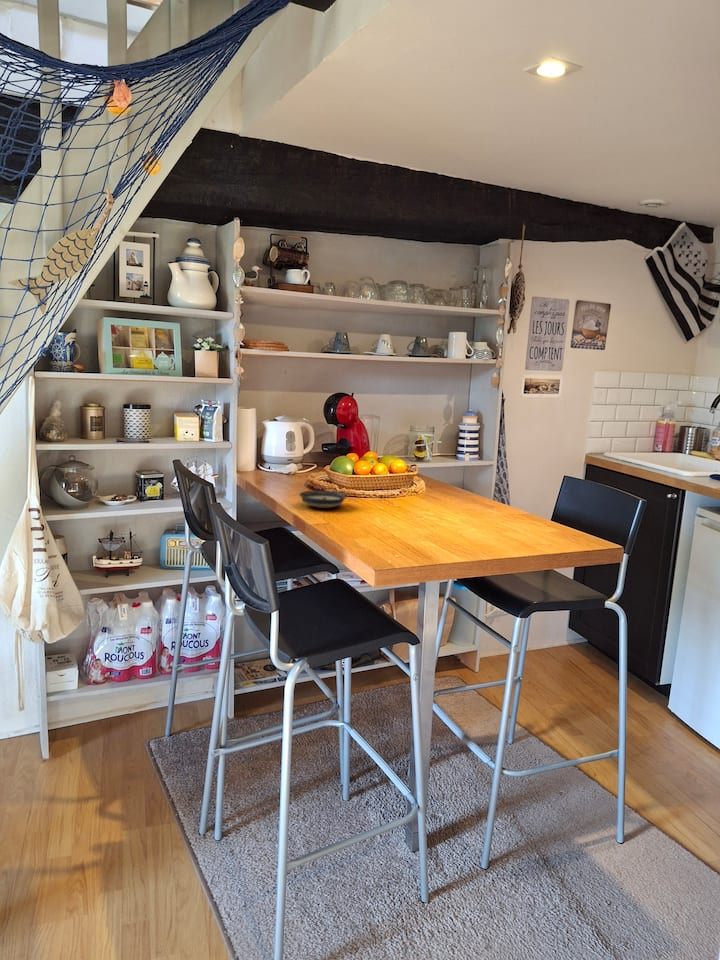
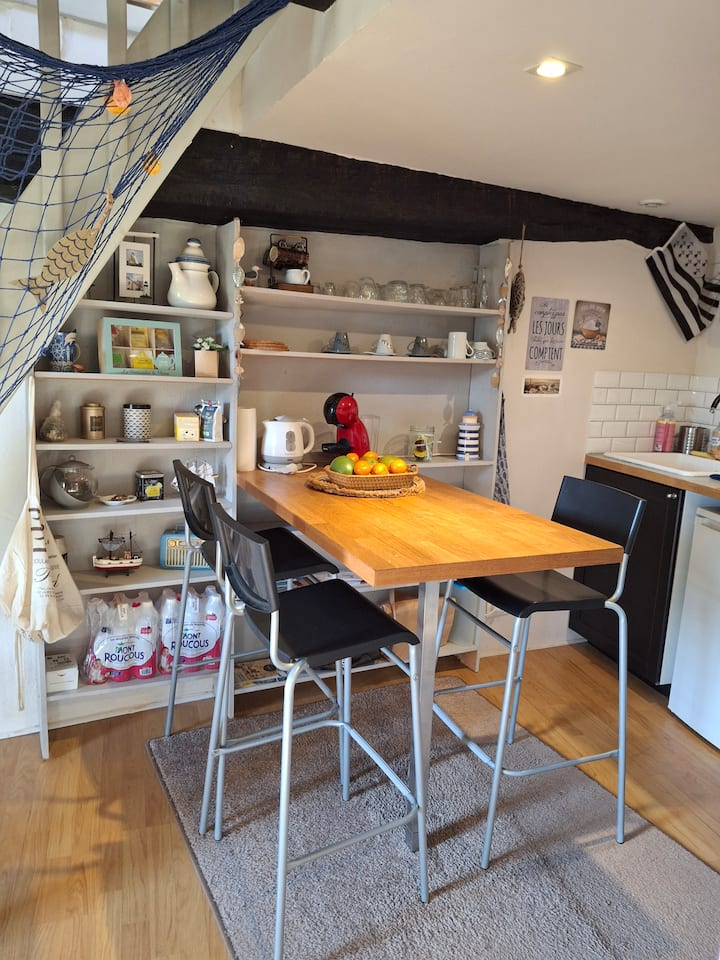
- saucer [298,489,348,509]
